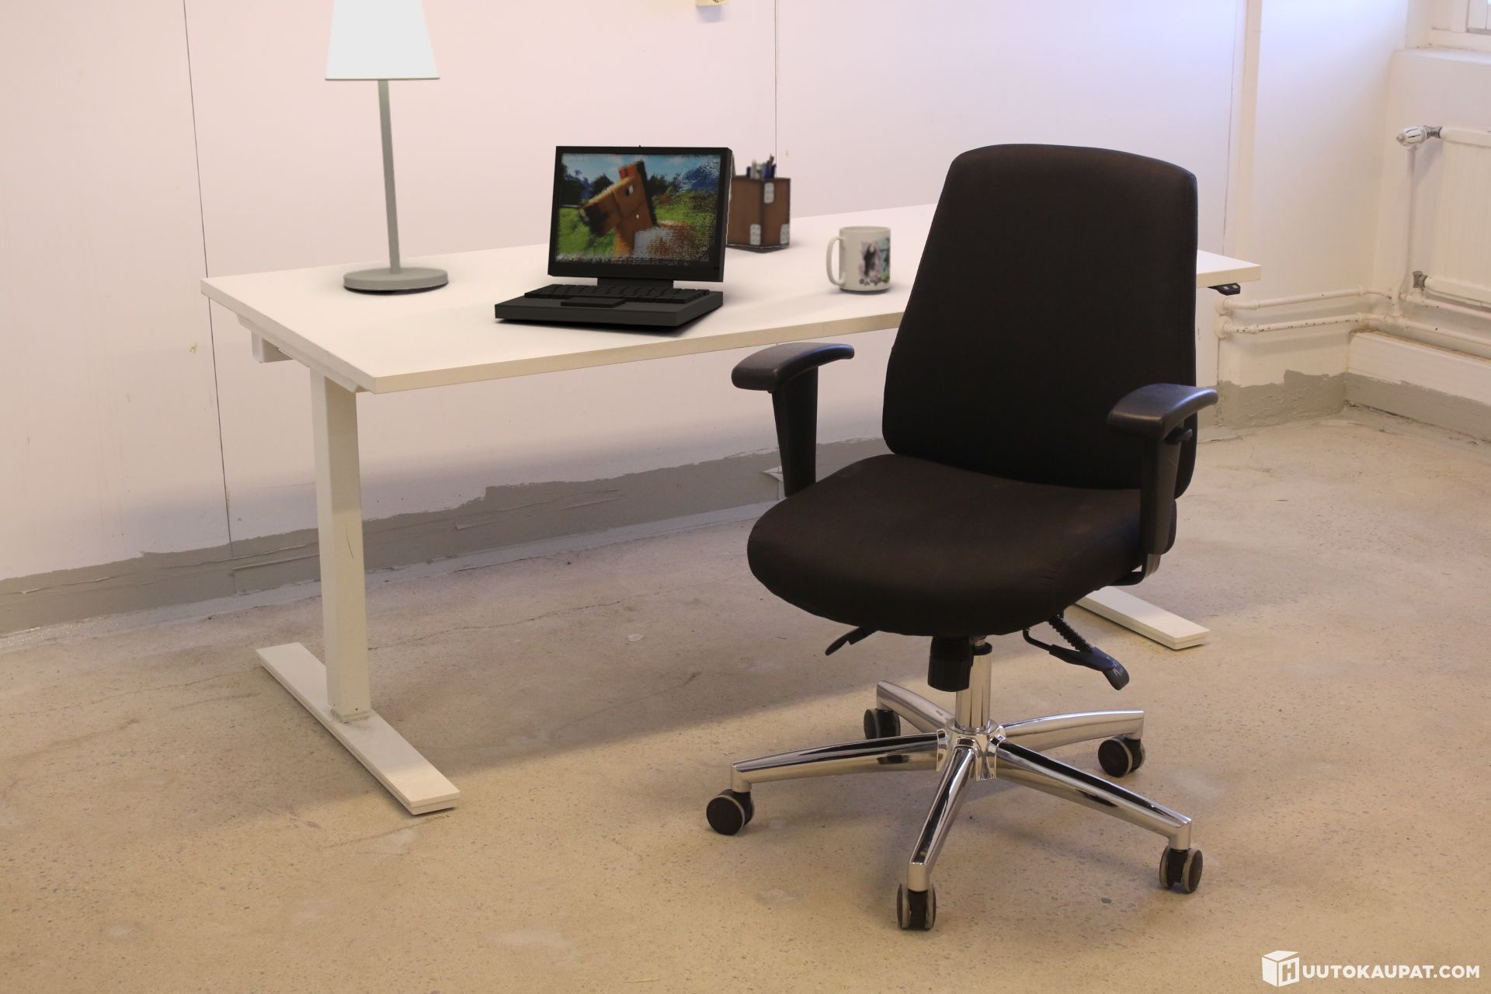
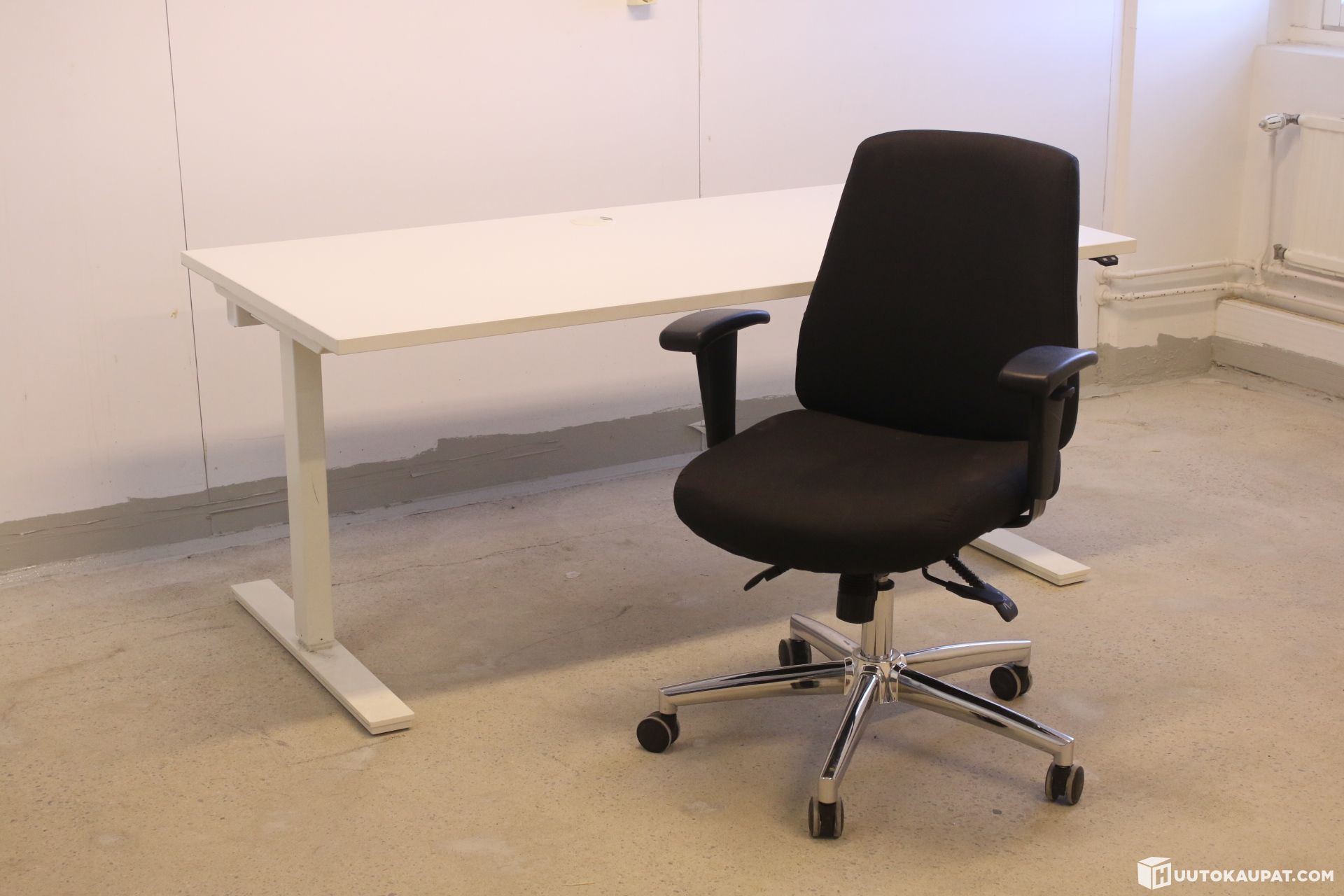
- laptop [494,144,733,327]
- table lamp [324,0,449,291]
- mug [825,225,892,292]
- desk organizer [726,149,792,250]
